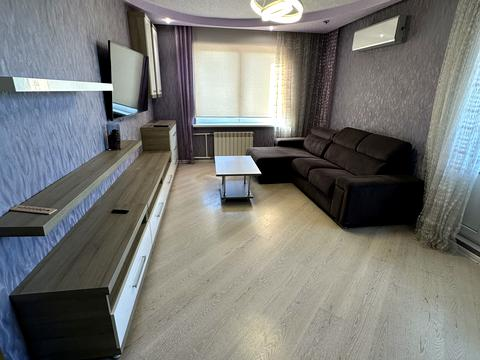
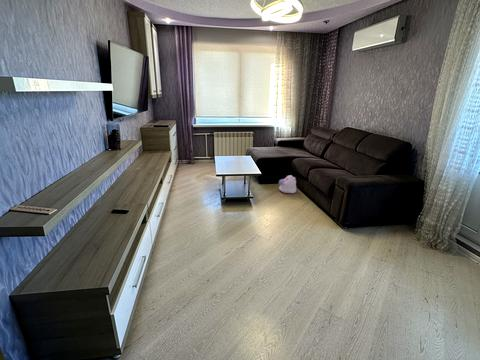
+ plush toy [278,174,297,194]
